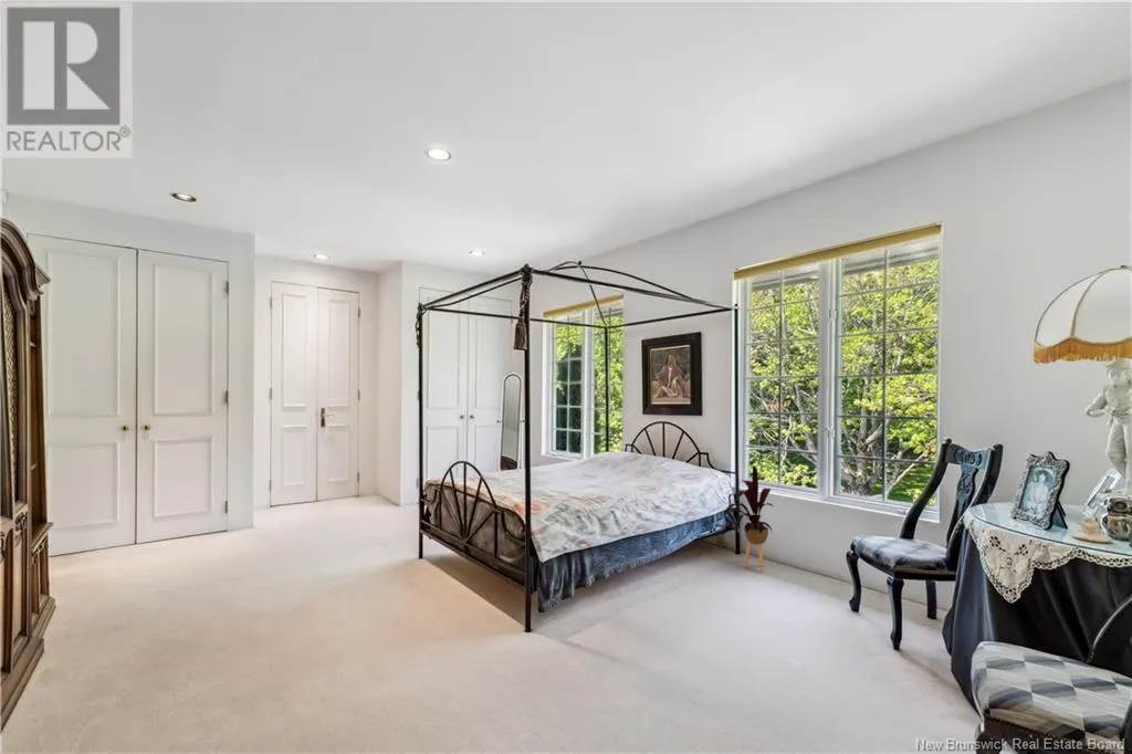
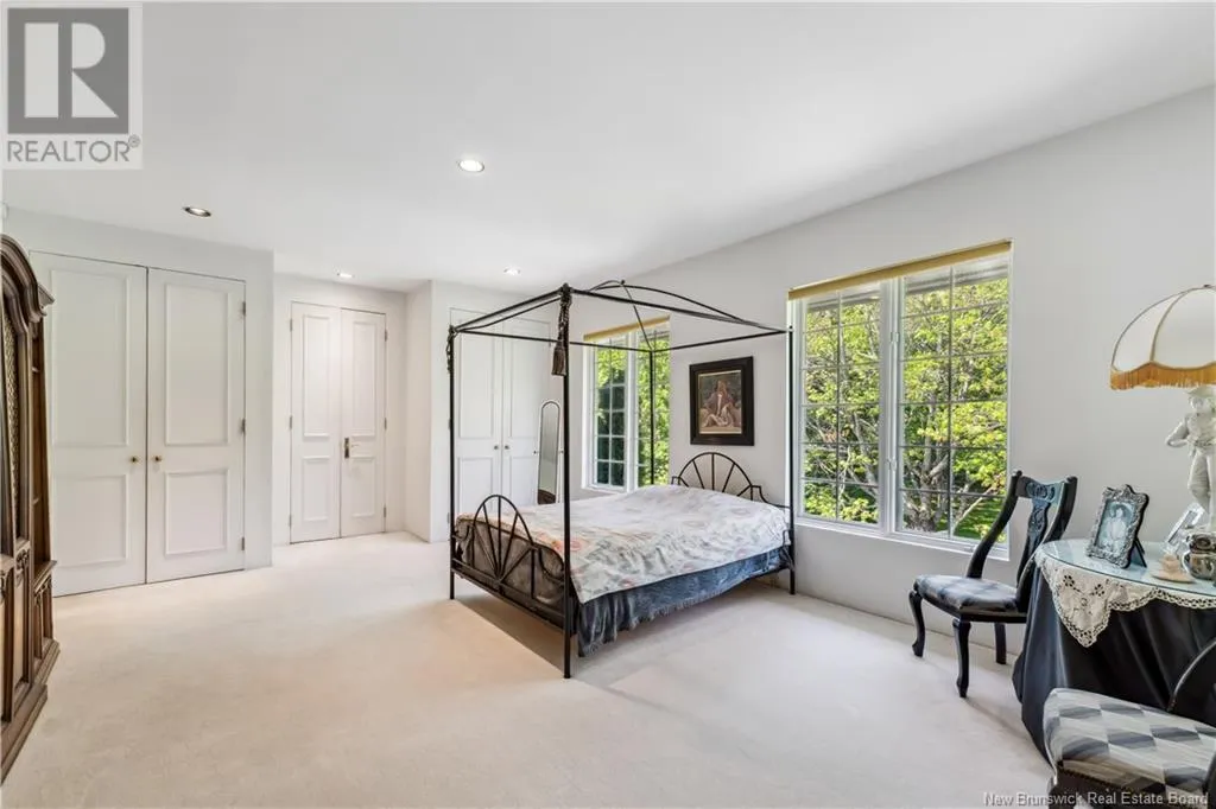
- house plant [720,465,775,574]
